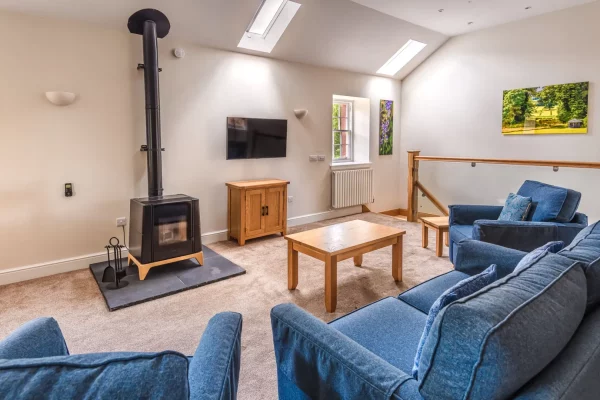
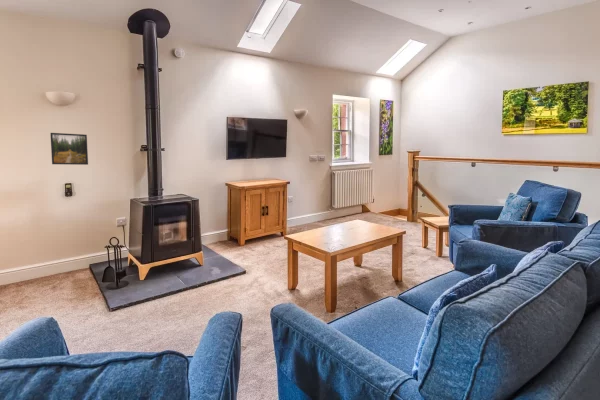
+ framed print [49,132,89,166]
